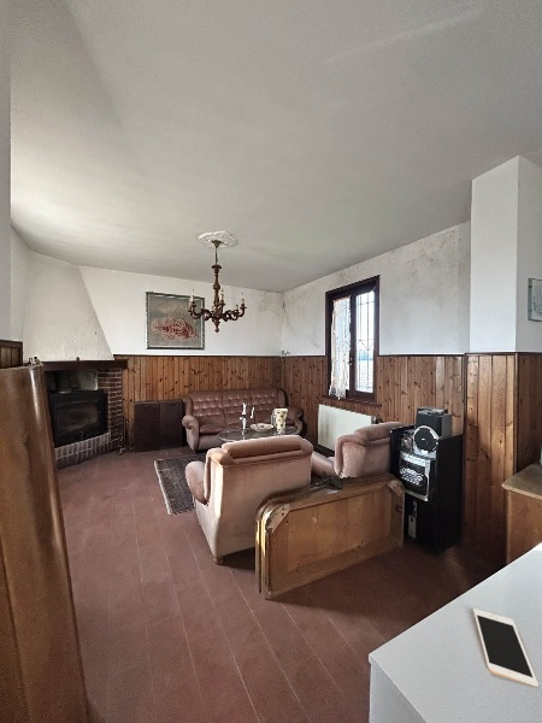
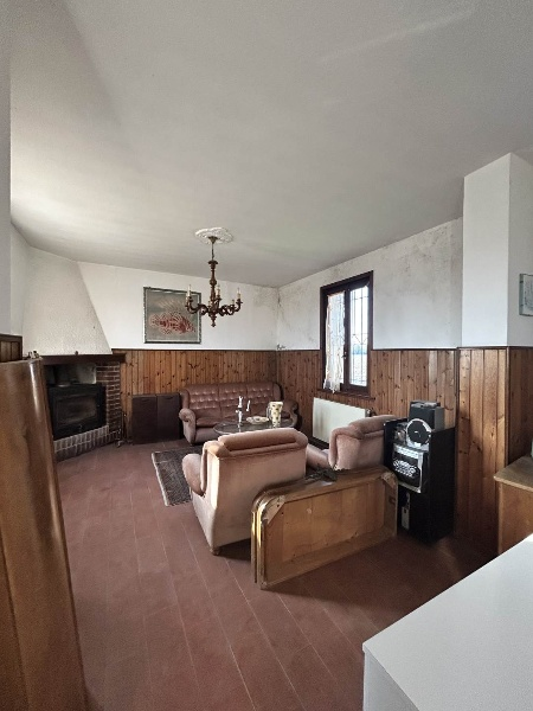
- cell phone [472,607,540,688]
